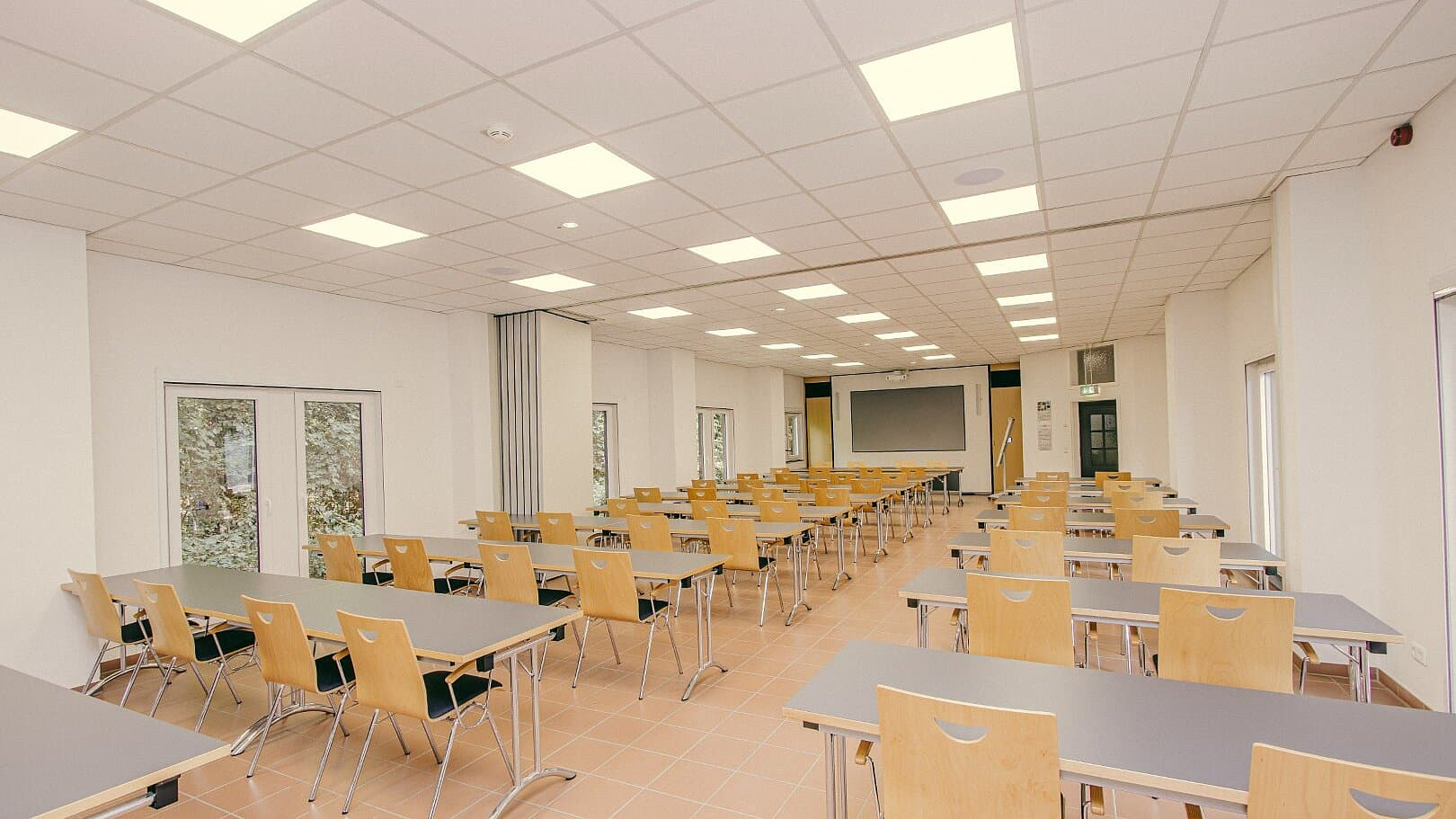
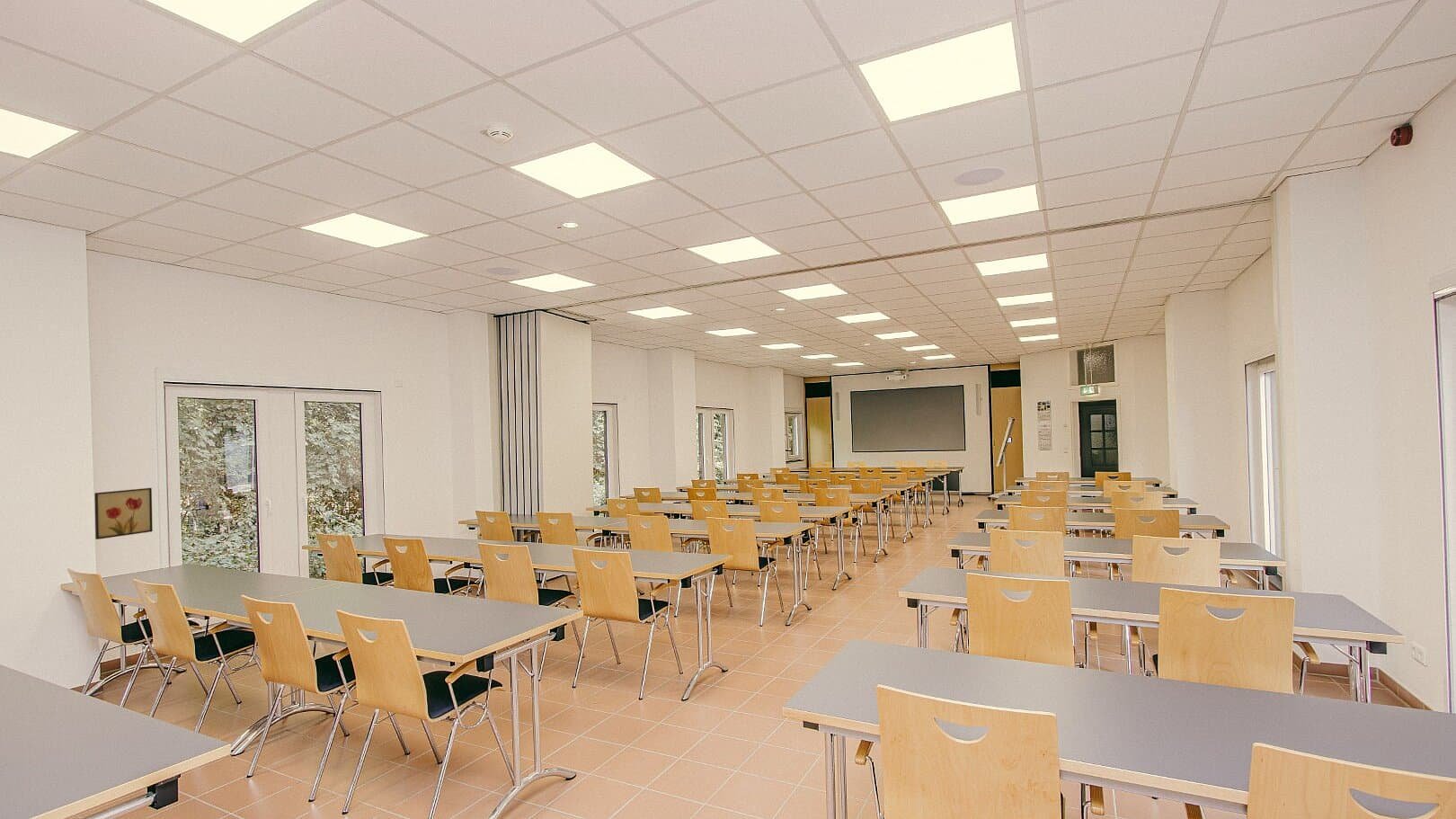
+ wall art [93,487,154,540]
